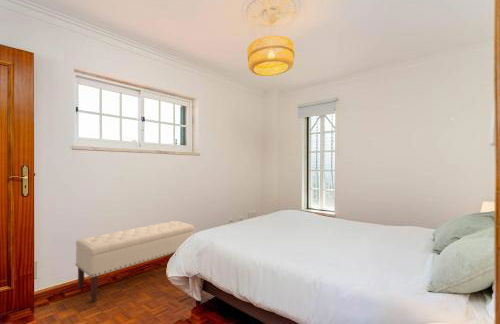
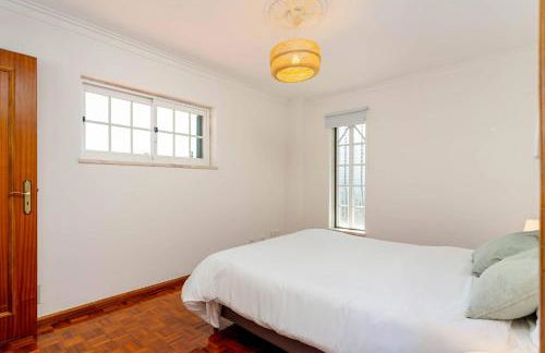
- bench [74,220,195,303]
